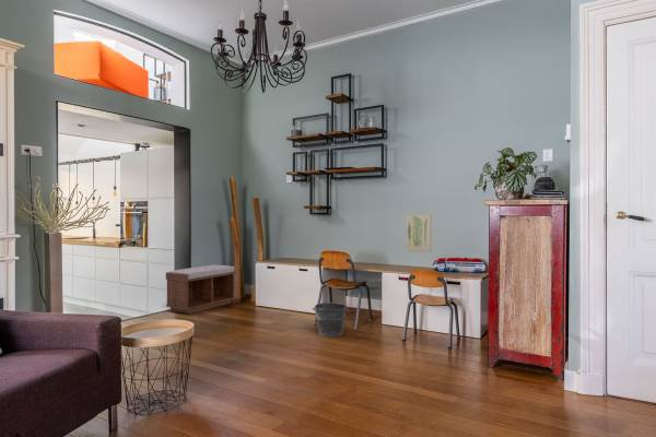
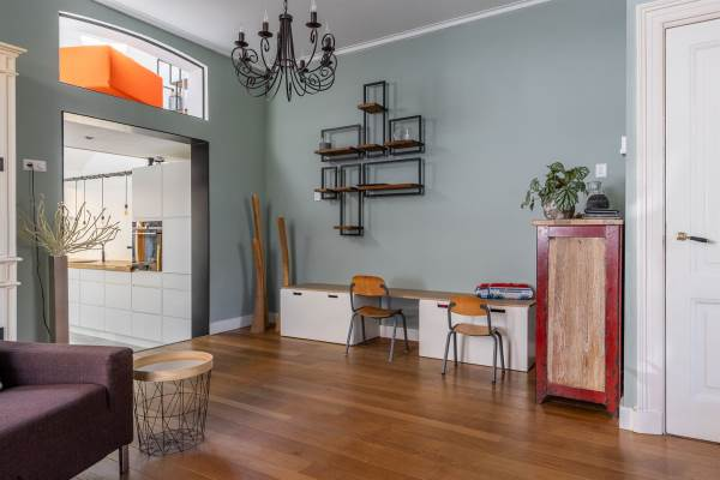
- wall art [406,214,433,253]
- bucket [312,302,351,338]
- bench [165,263,236,315]
